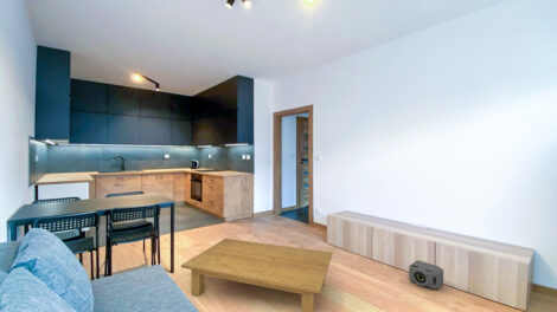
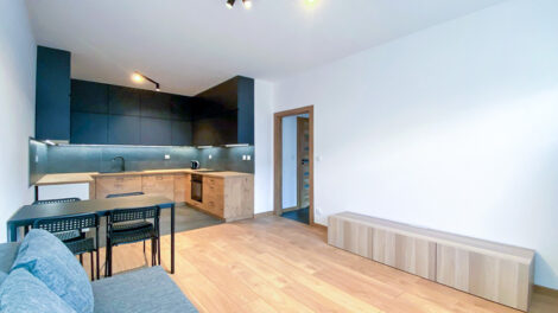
- coffee table [180,238,333,312]
- speaker [408,259,444,290]
